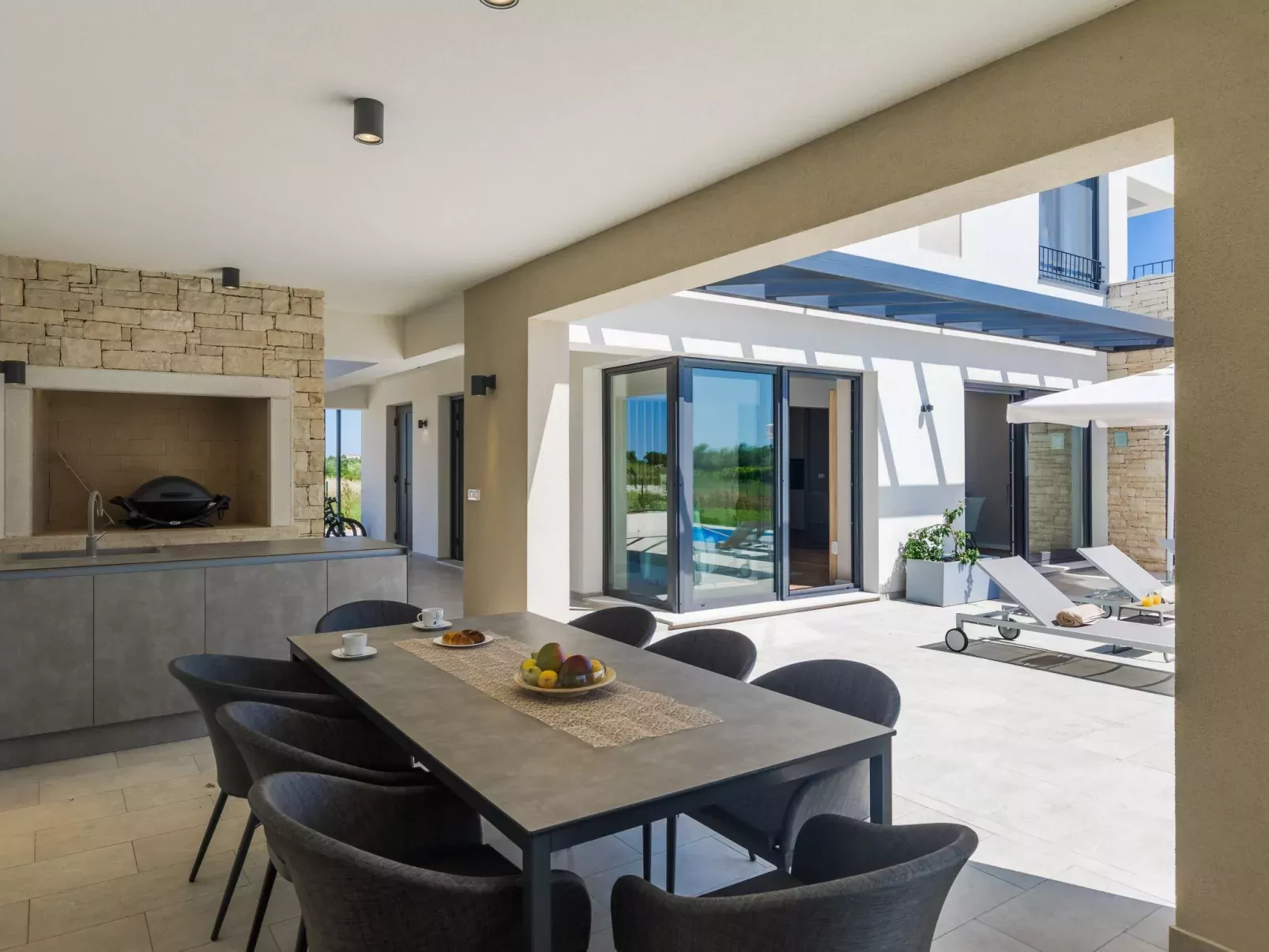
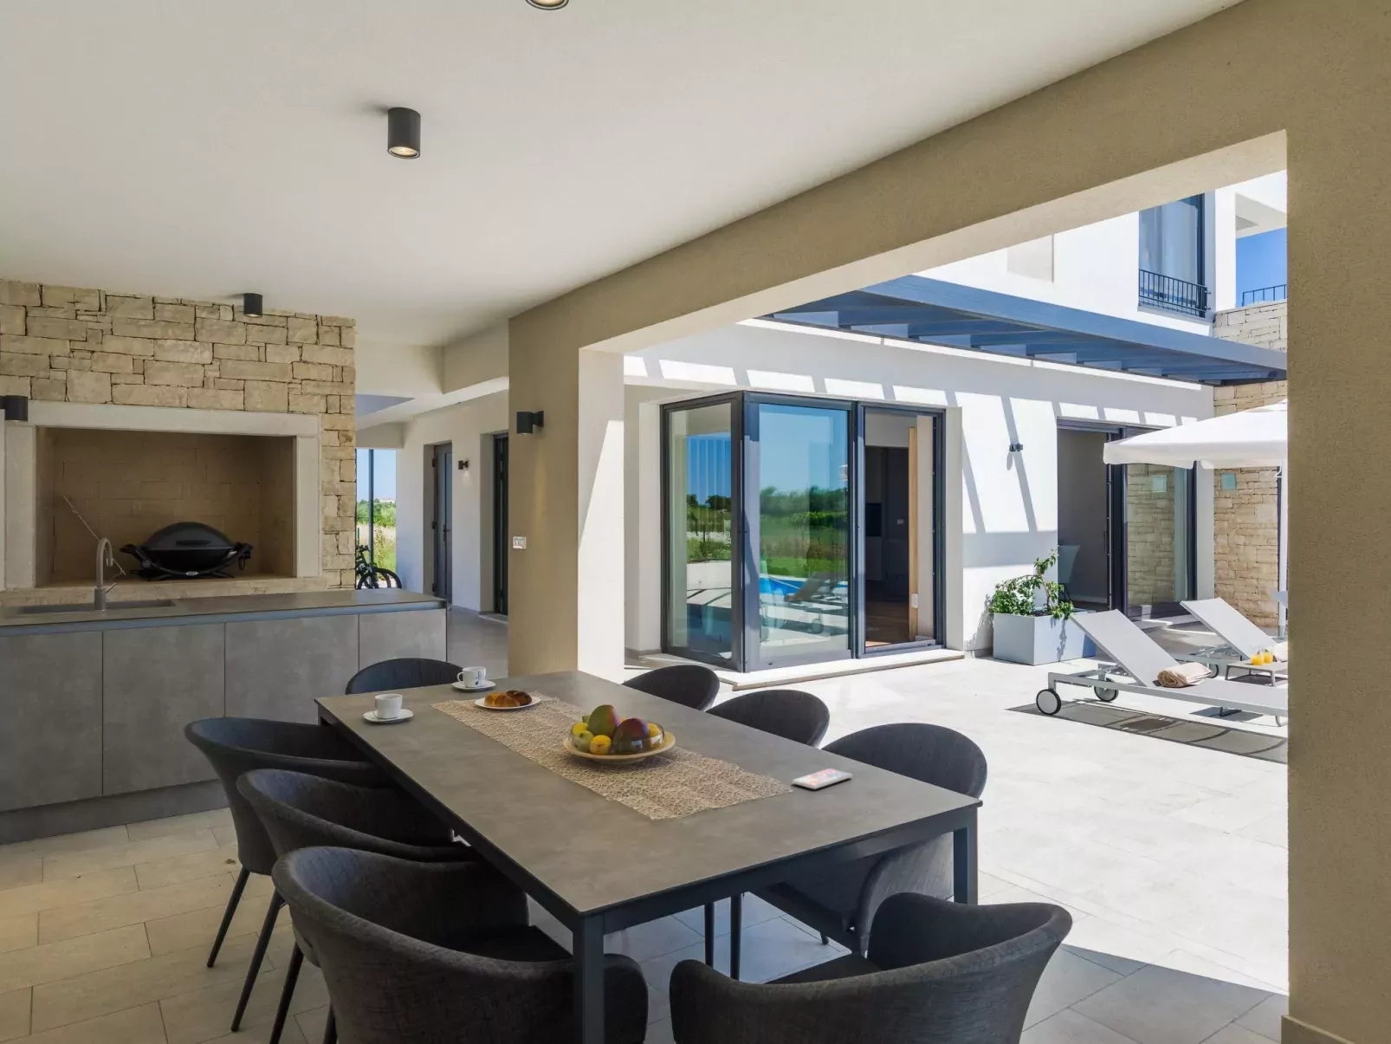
+ smartphone [790,768,853,791]
